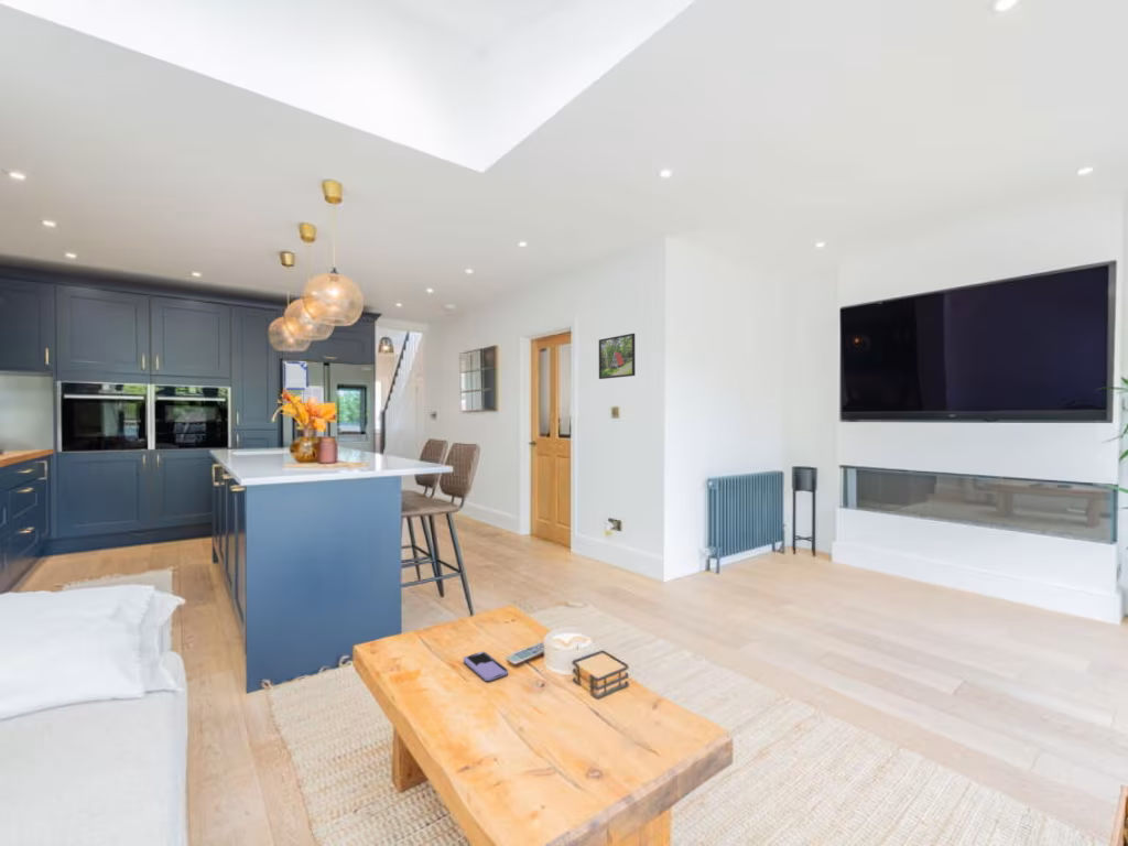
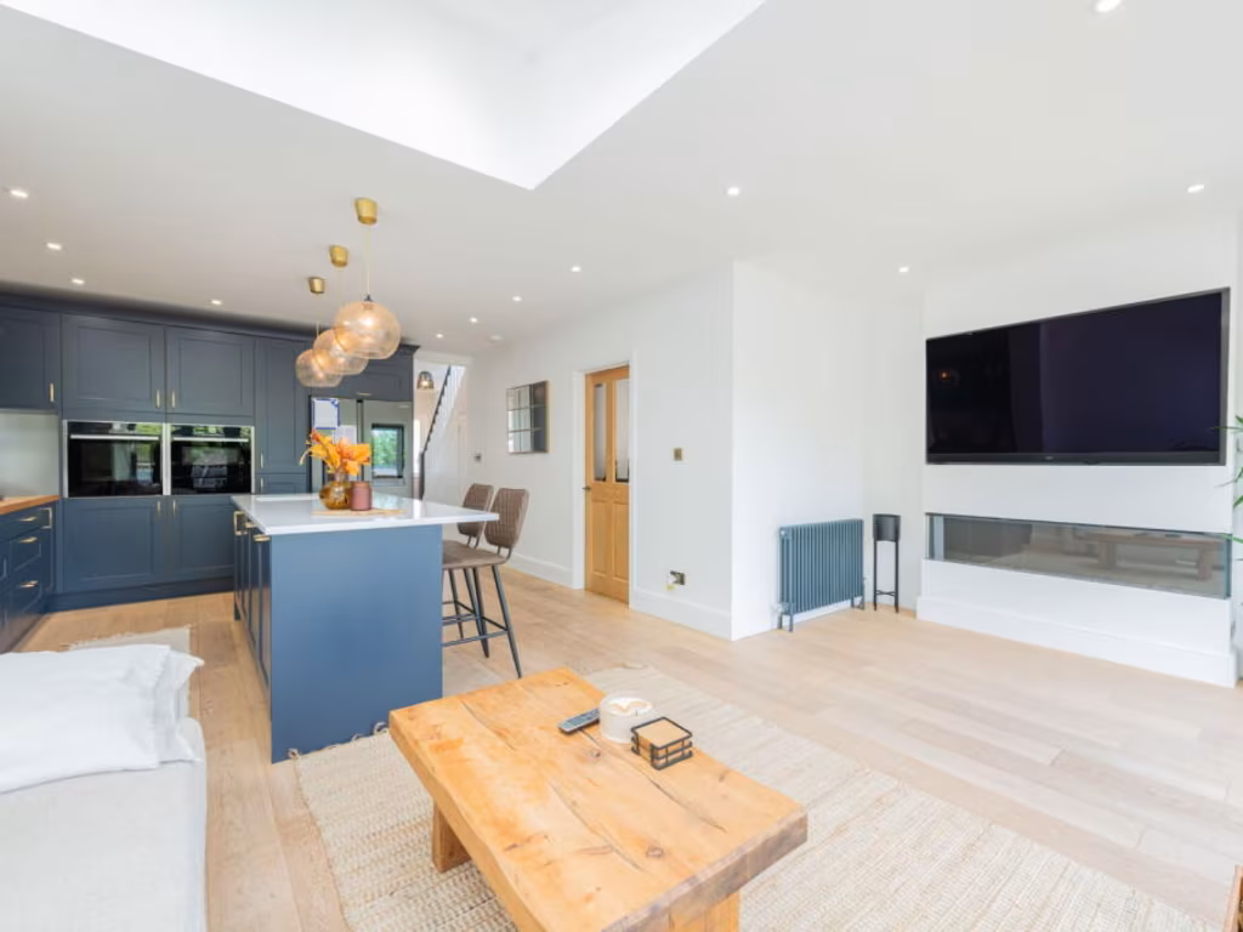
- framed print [598,333,637,380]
- smartphone [463,651,509,682]
